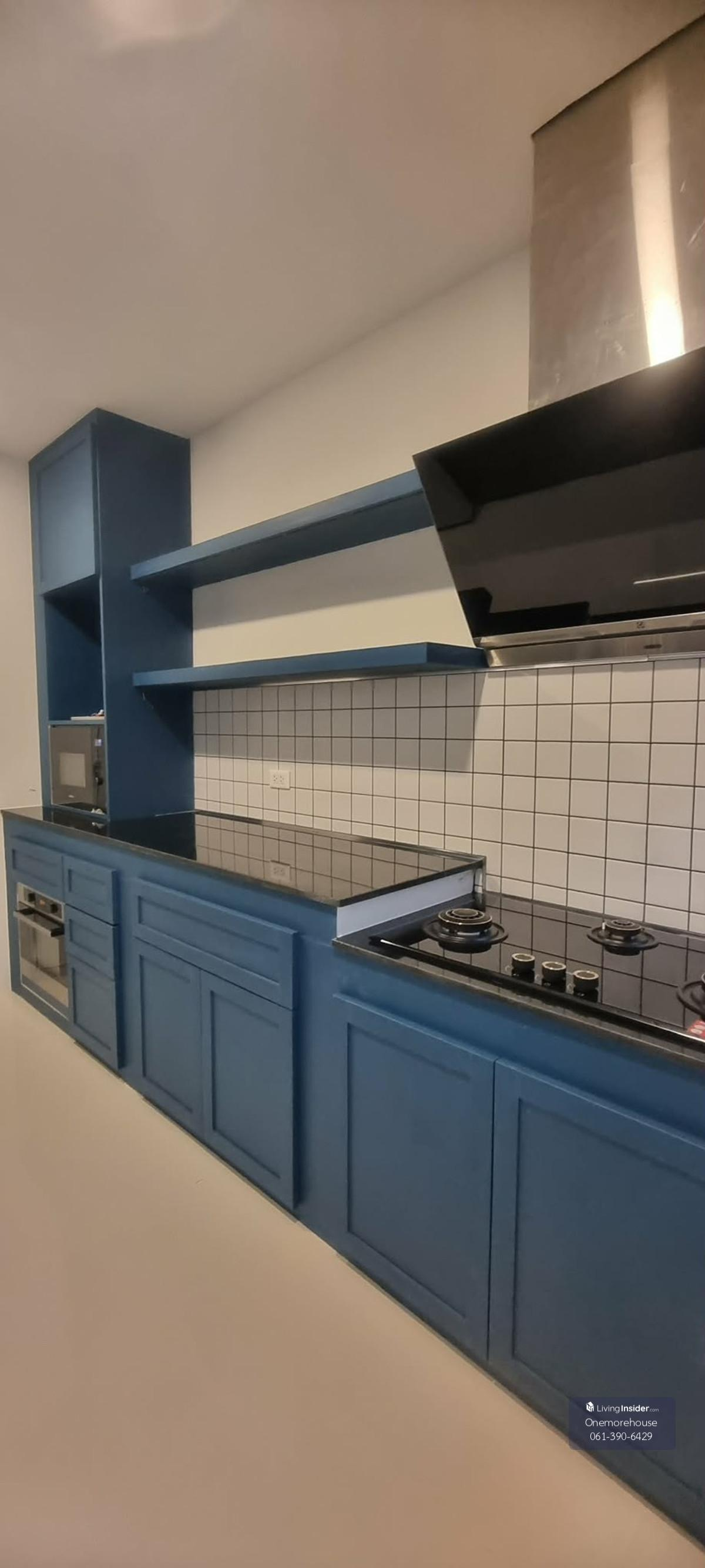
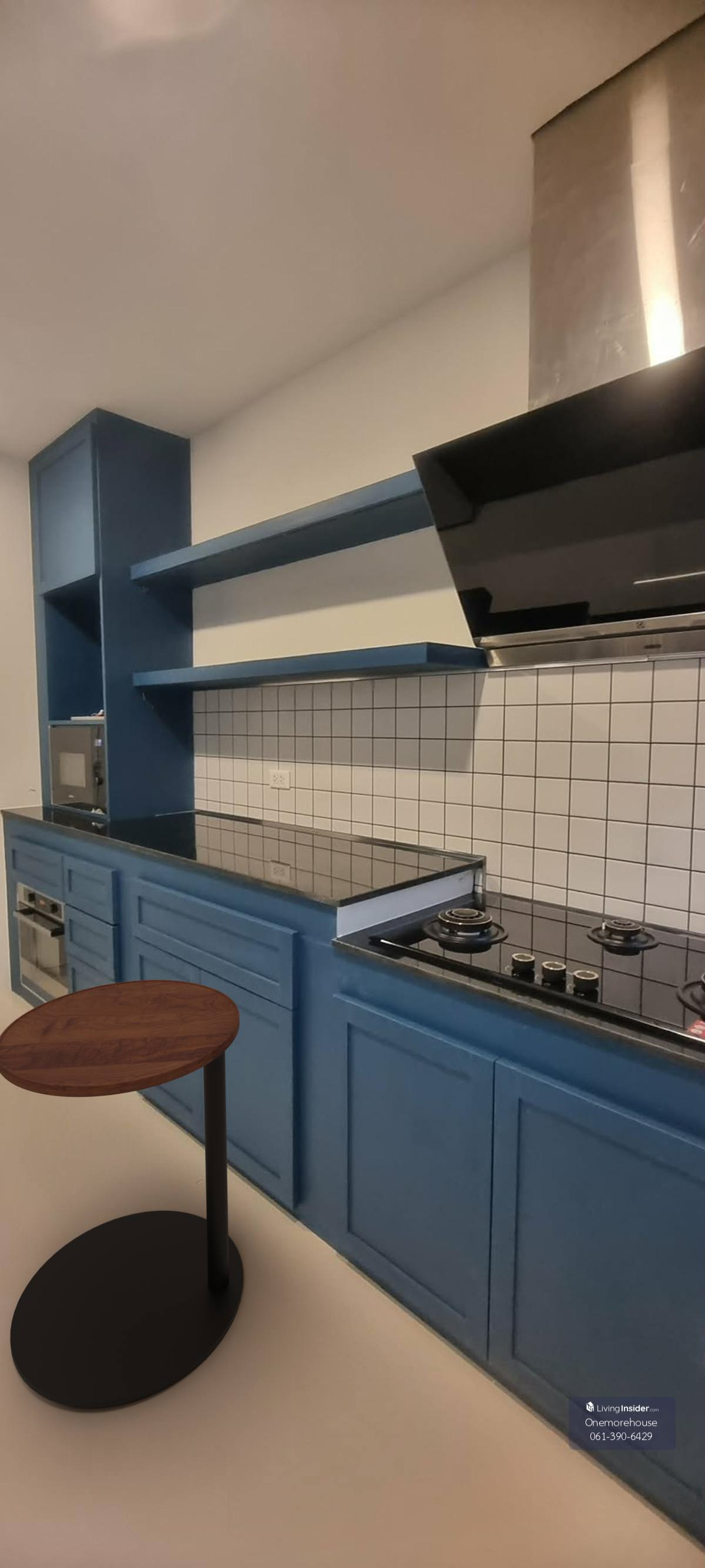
+ side table [0,979,244,1408]
